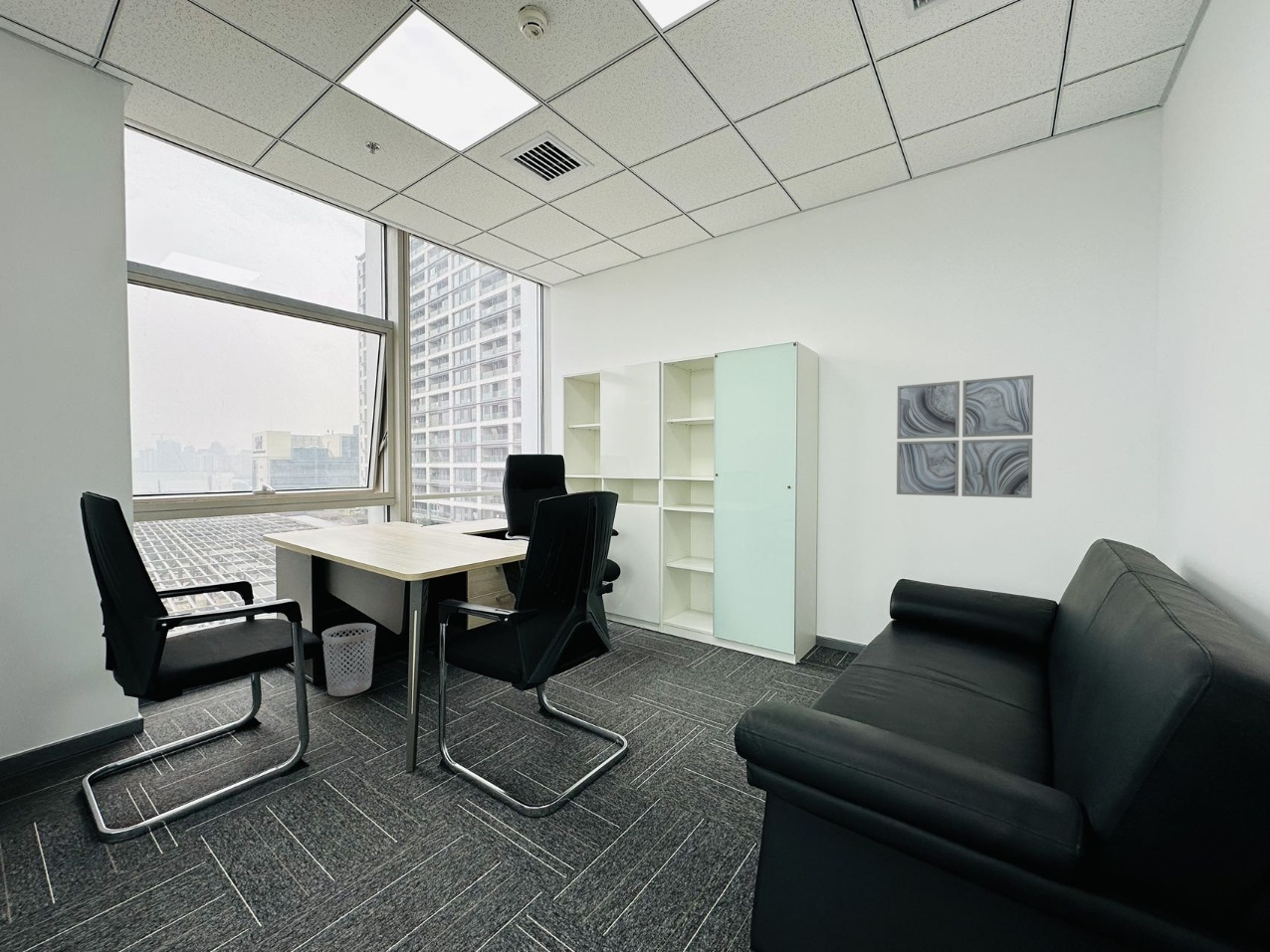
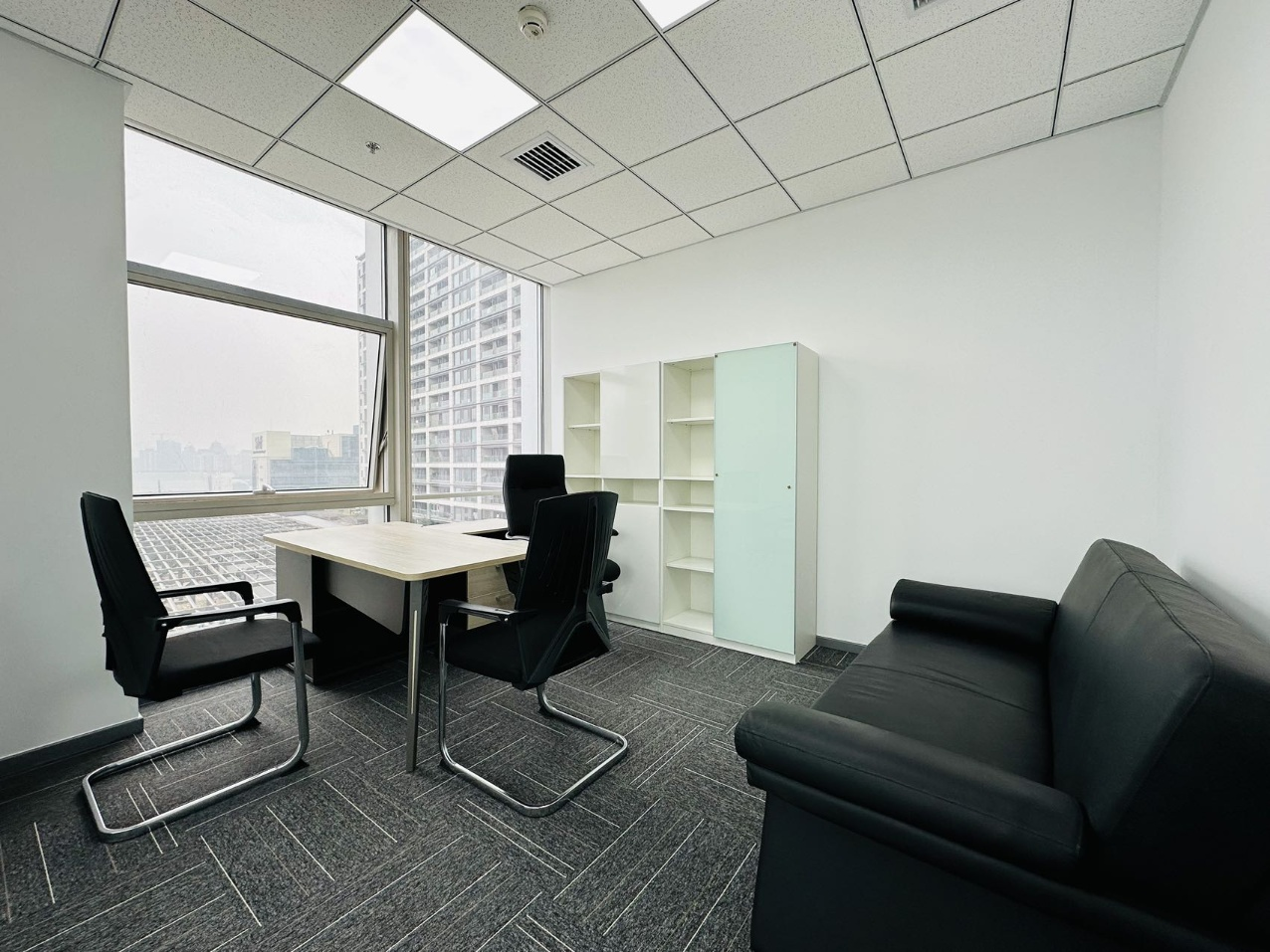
- wall art [896,374,1034,499]
- wastebasket [321,622,377,697]
